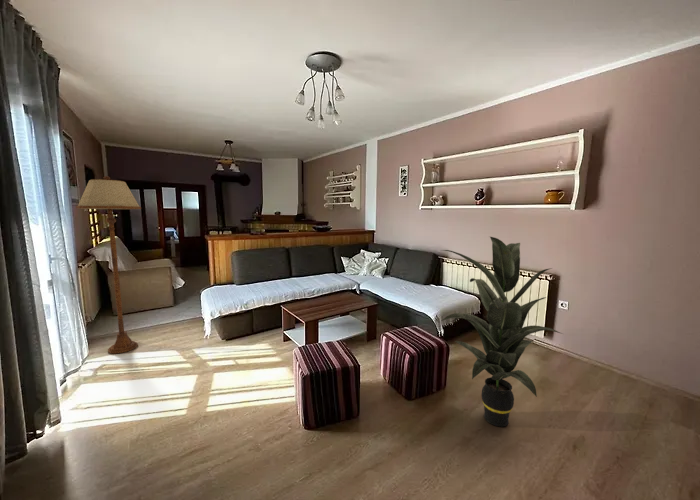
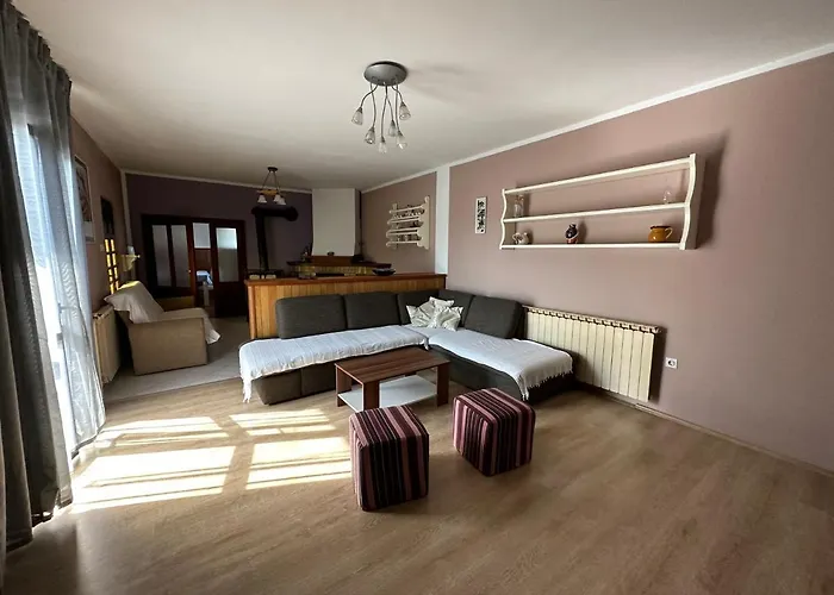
- indoor plant [440,236,563,428]
- floor lamp [75,175,142,355]
